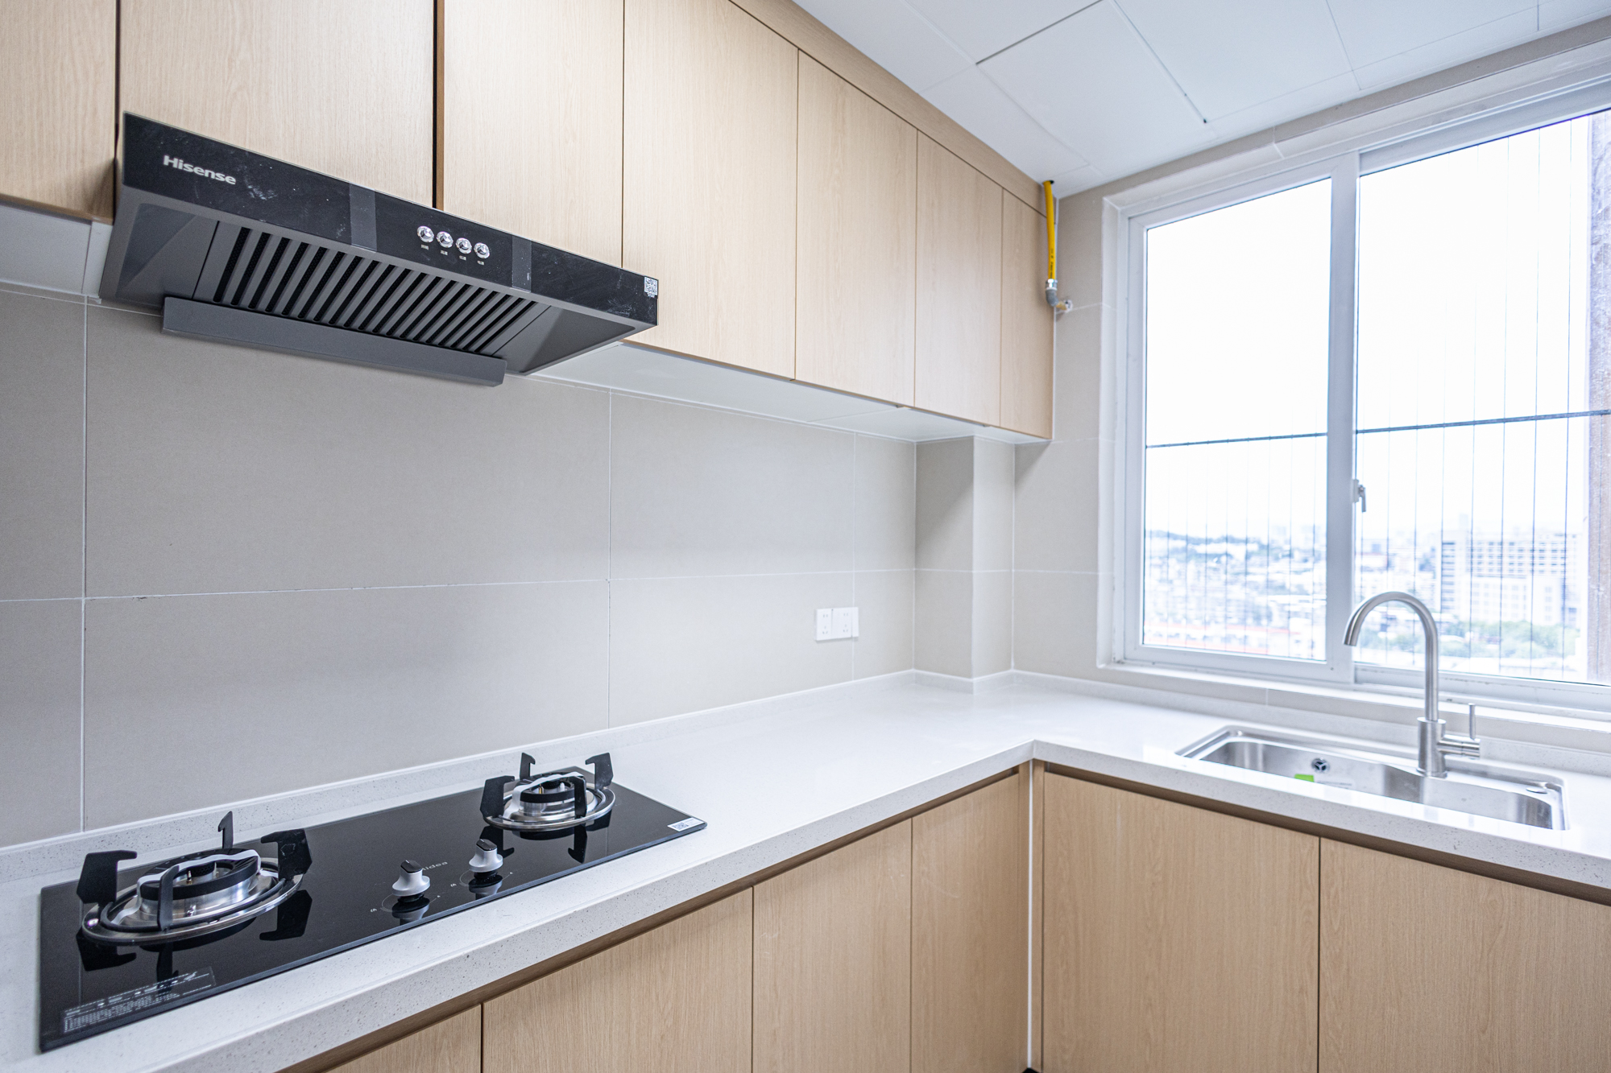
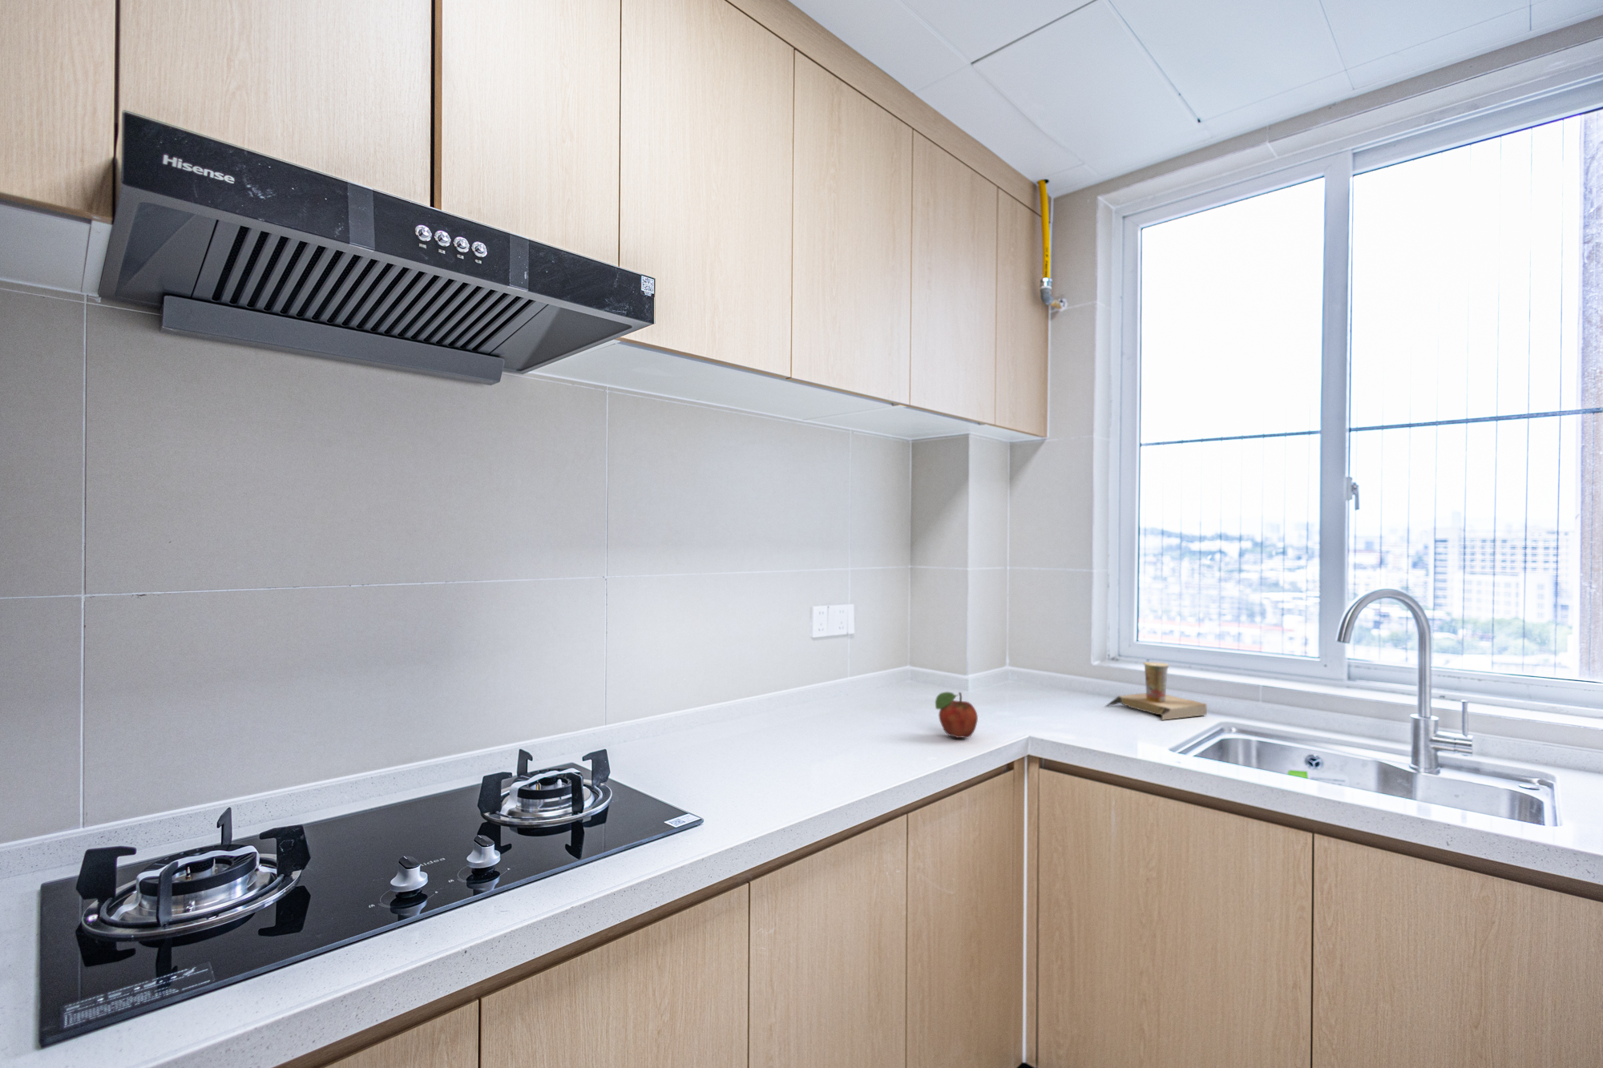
+ cup [1105,662,1207,721]
+ fruit [934,690,978,739]
